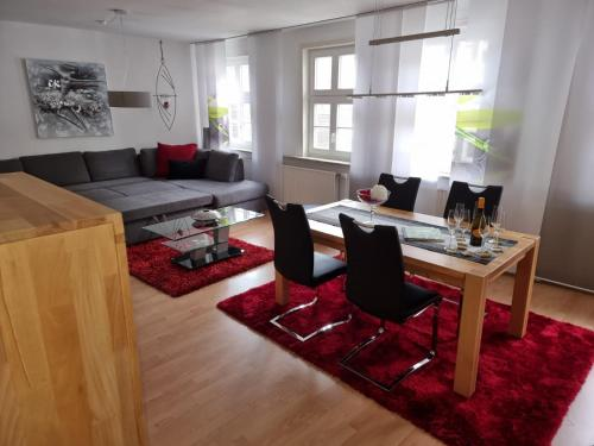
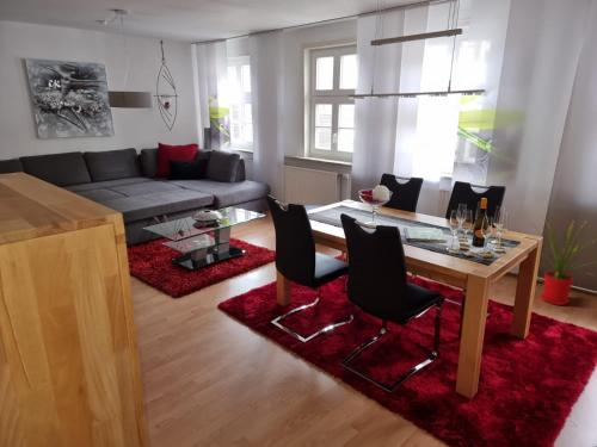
+ house plant [530,215,597,306]
